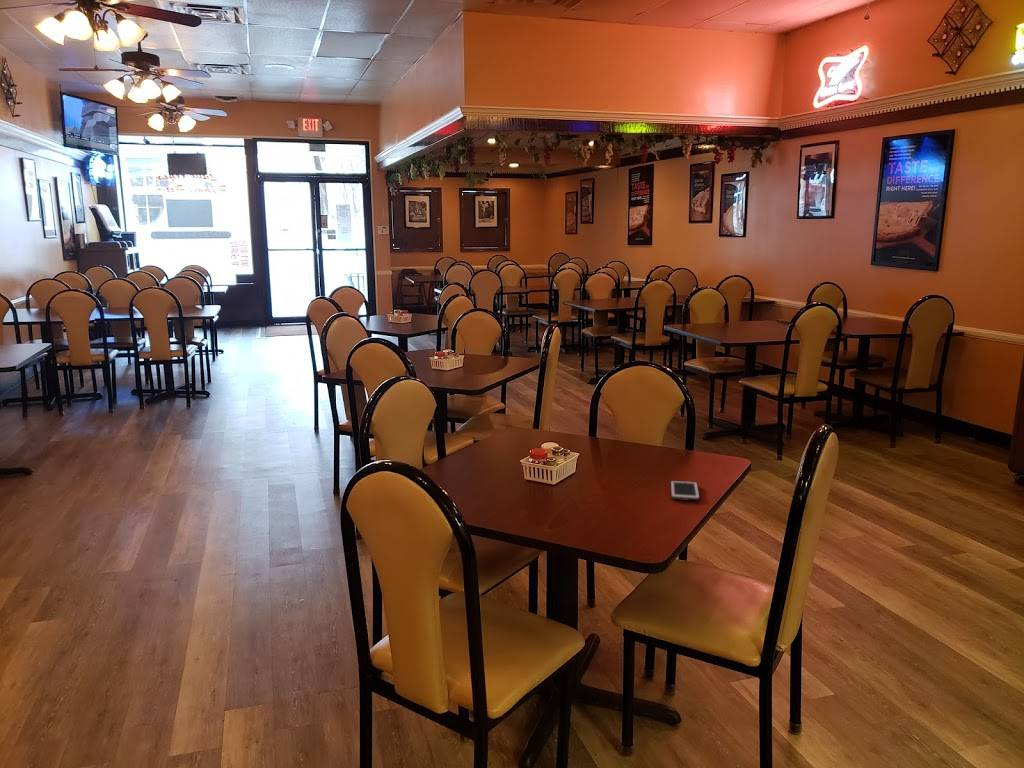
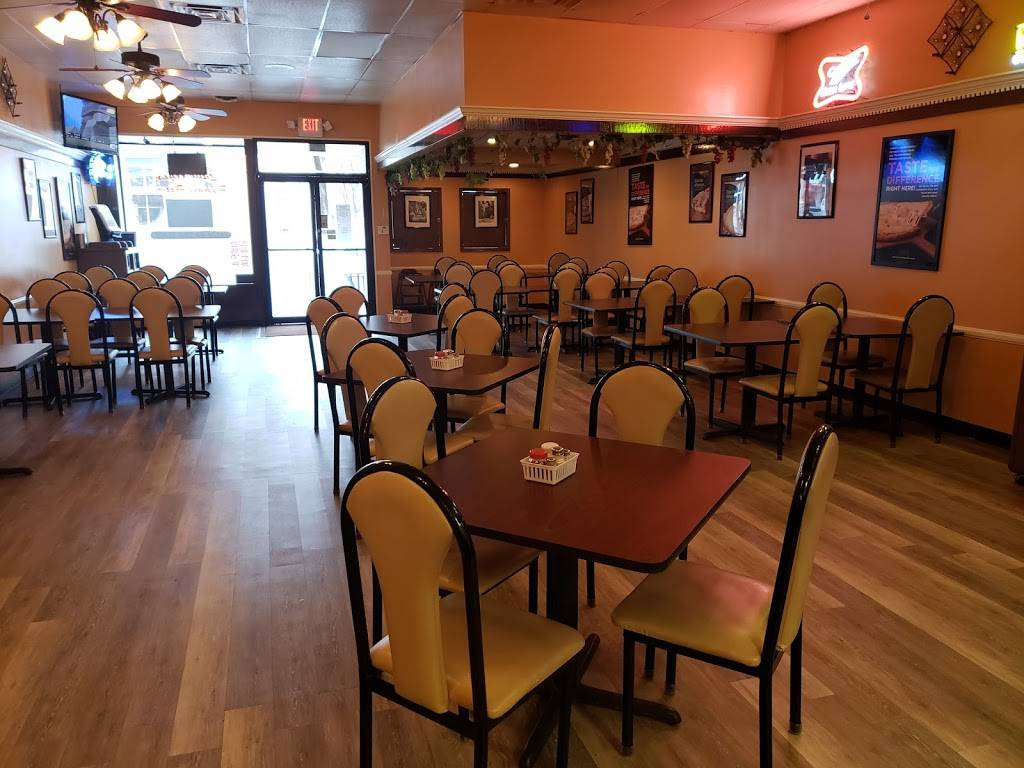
- cell phone [670,480,700,502]
